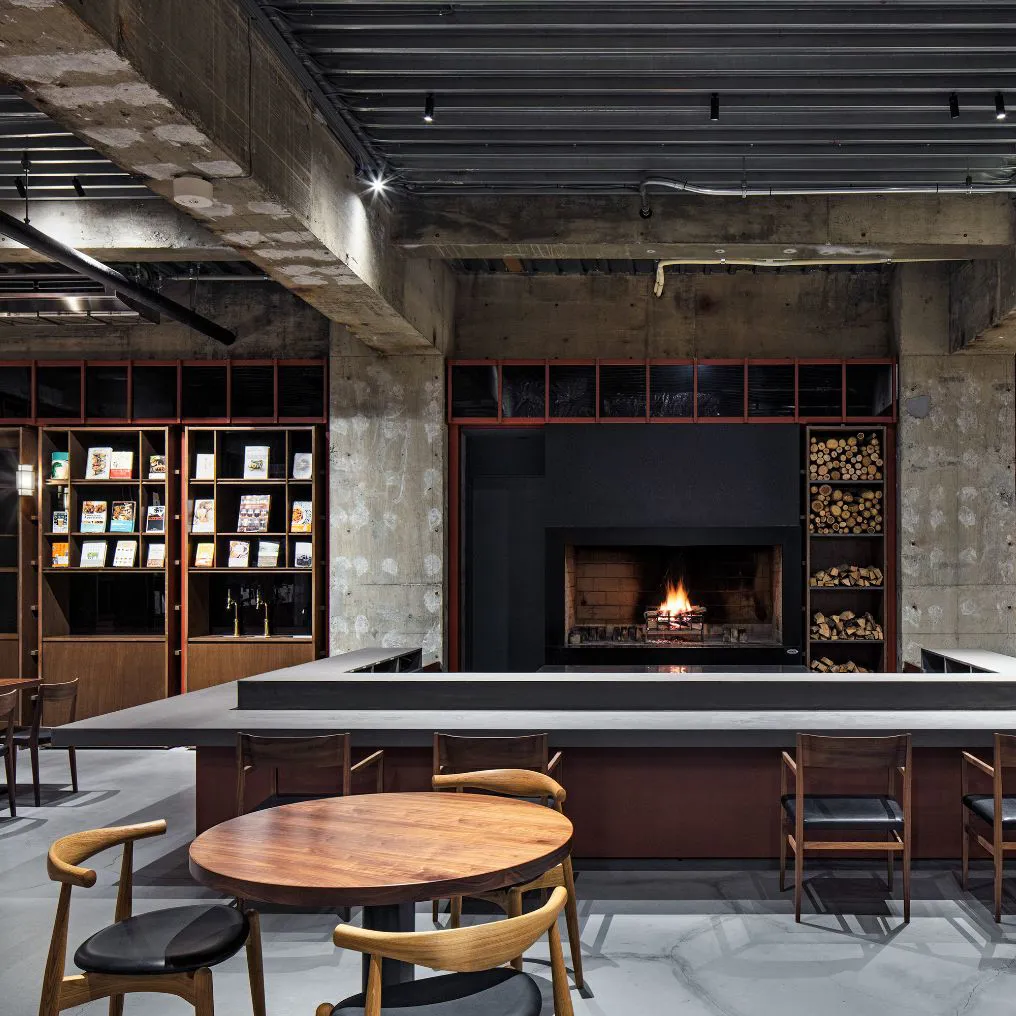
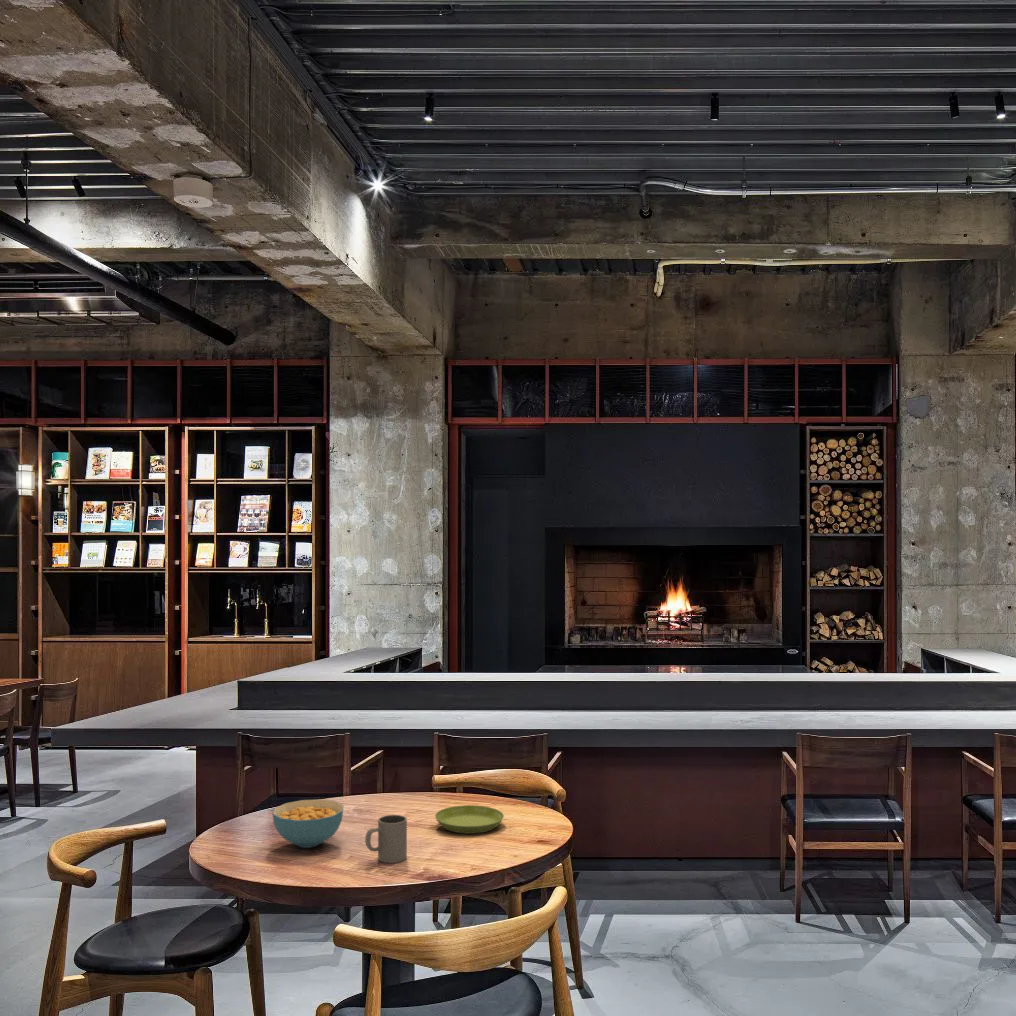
+ cereal bowl [272,798,345,849]
+ mug [364,814,408,864]
+ saucer [434,804,505,835]
